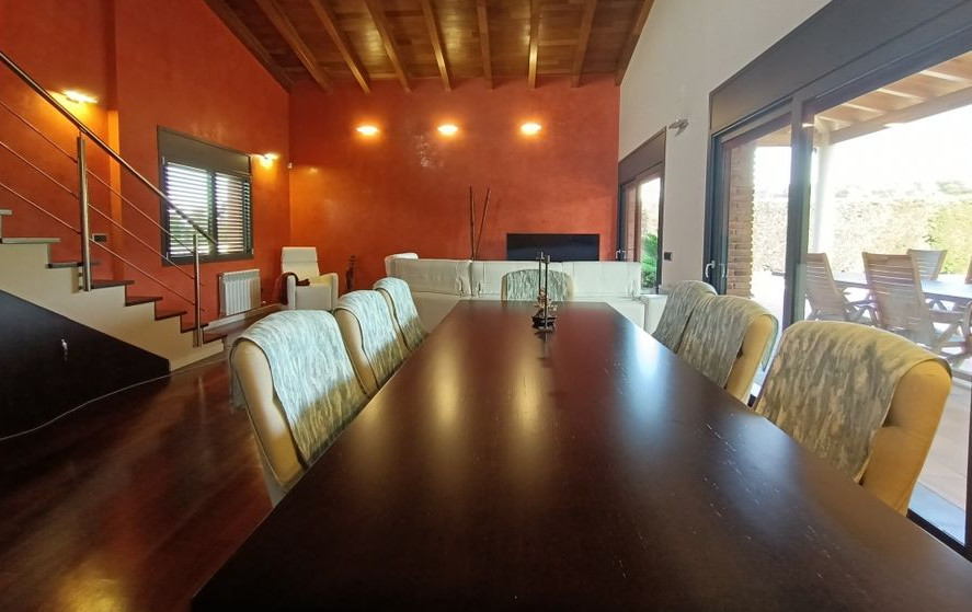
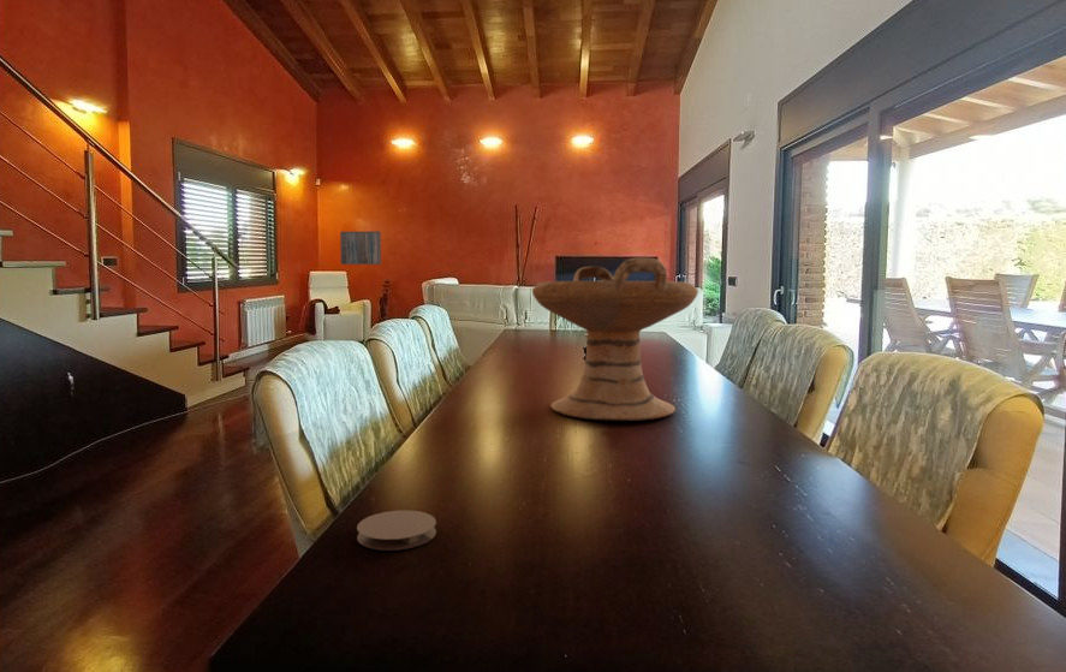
+ decorative bowl [531,256,699,422]
+ wall art [339,231,382,266]
+ coaster [356,510,437,552]
